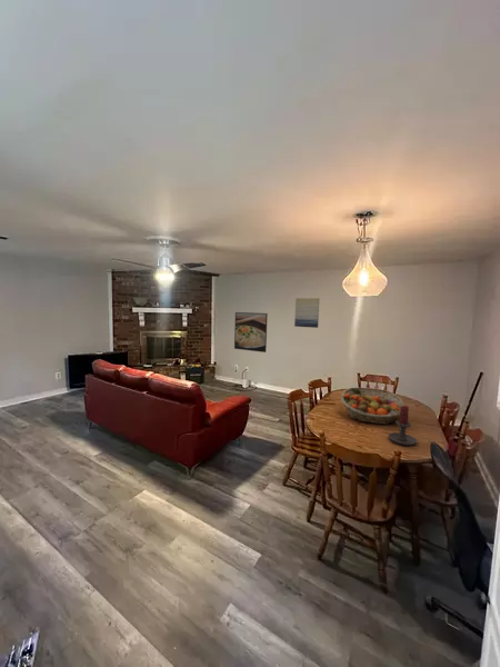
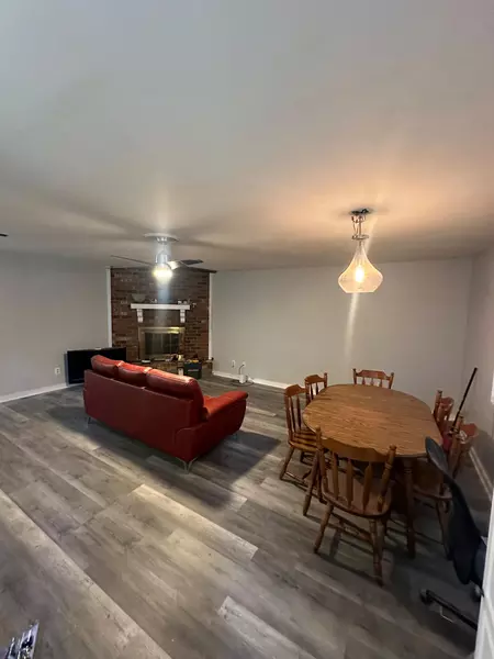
- candle holder [388,405,418,447]
- fruit basket [340,387,406,425]
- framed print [233,311,269,354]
- wall art [293,297,320,329]
